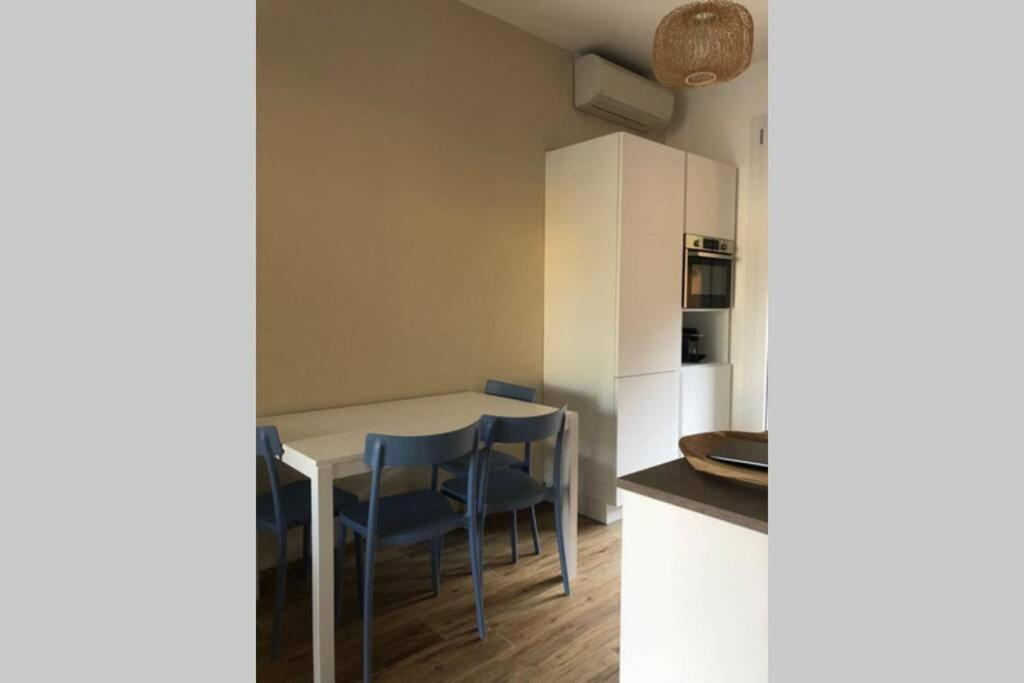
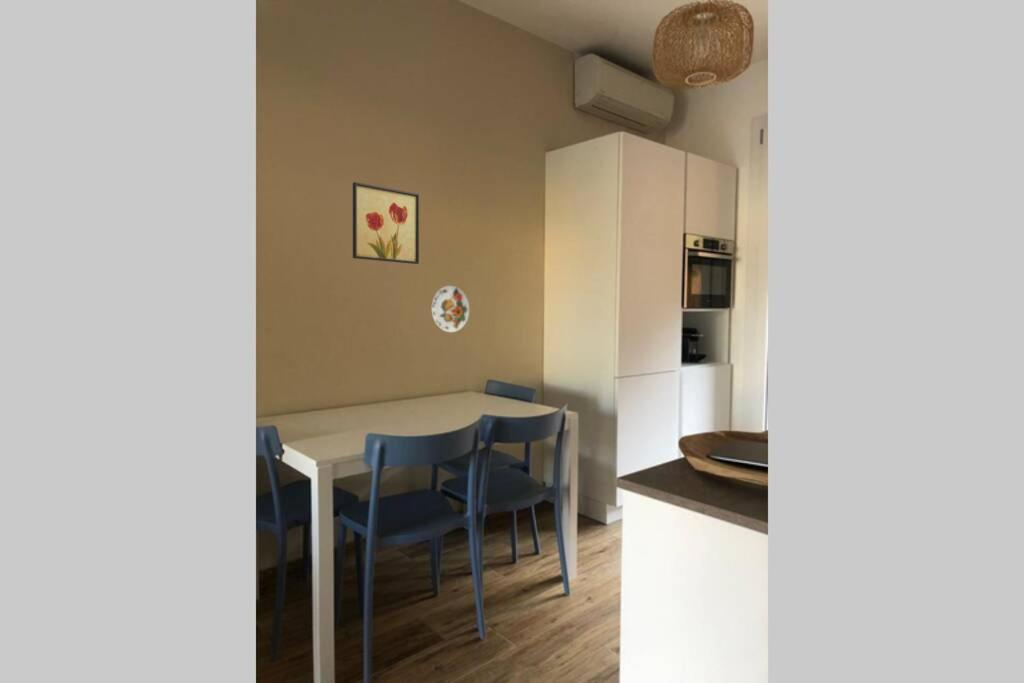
+ wall art [352,181,420,265]
+ decorative plate [431,285,470,333]
